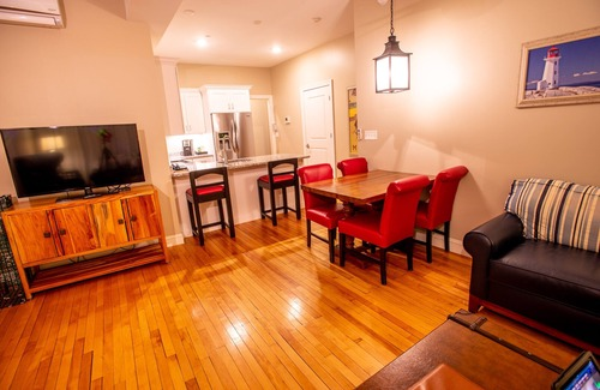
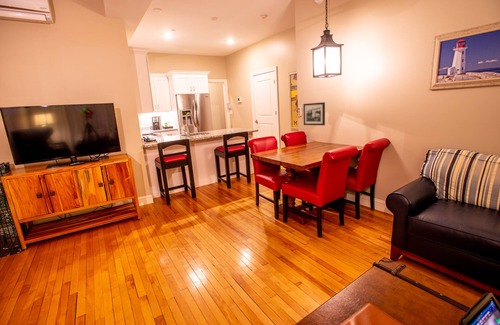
+ picture frame [302,101,326,126]
